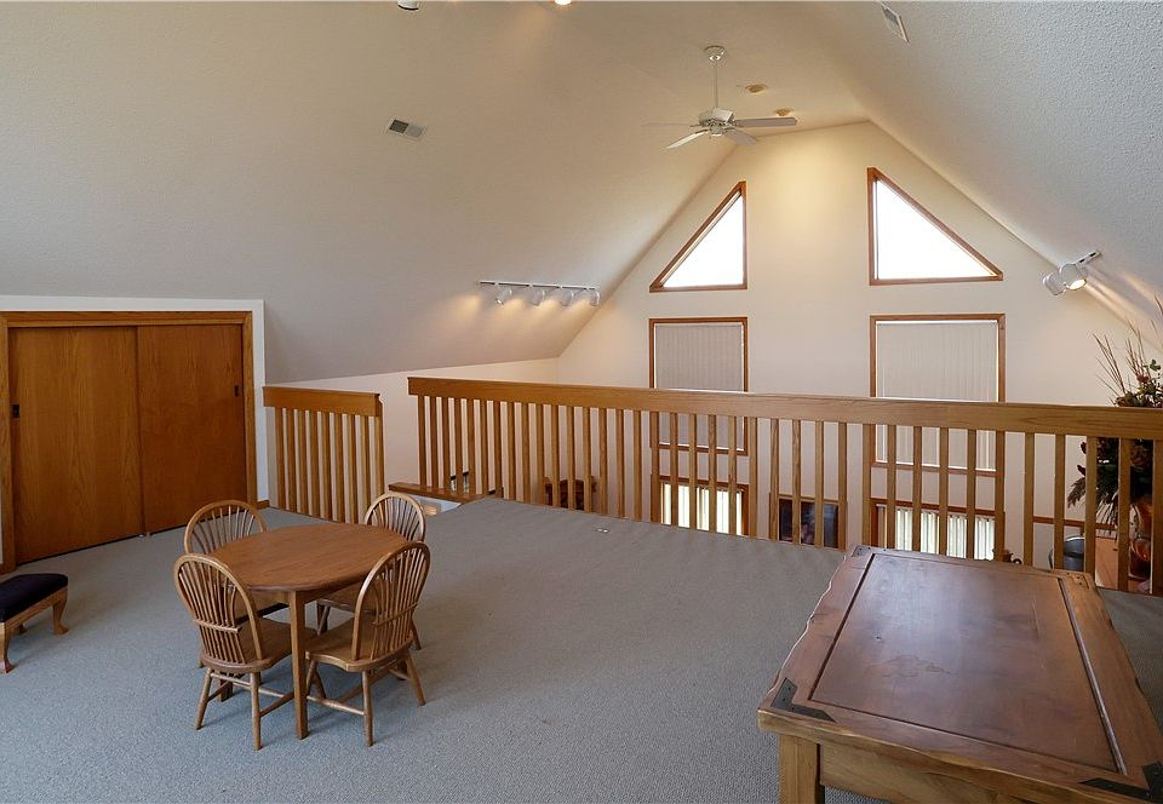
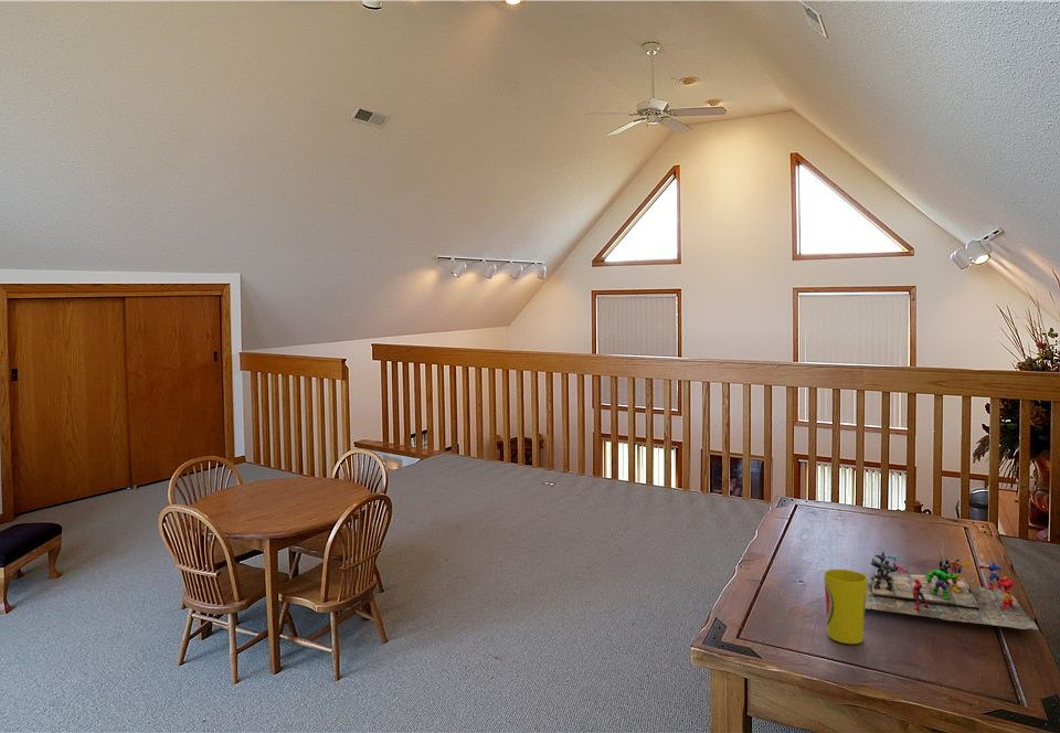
+ board game [866,551,1039,630]
+ cup [823,569,869,645]
